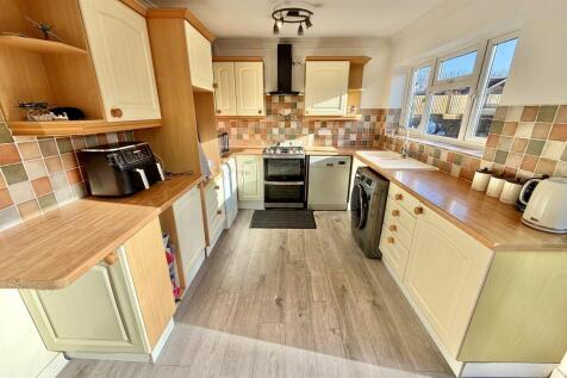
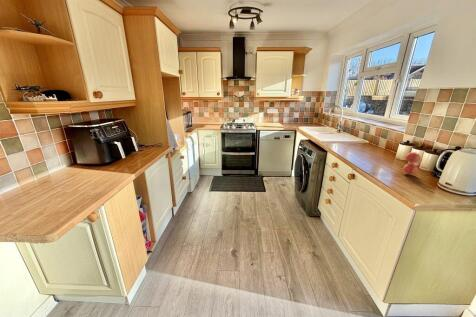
+ decorative ball [402,151,422,176]
